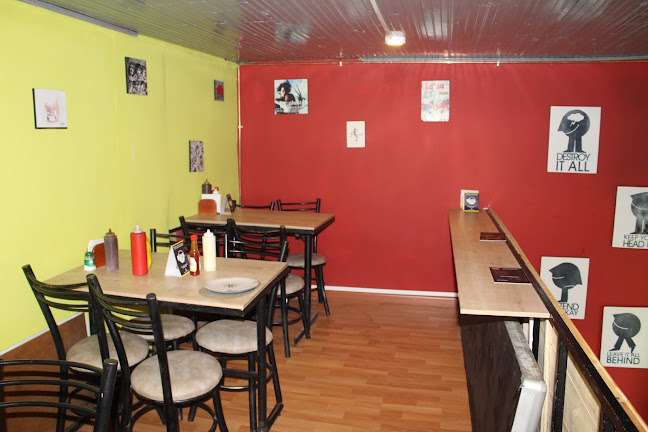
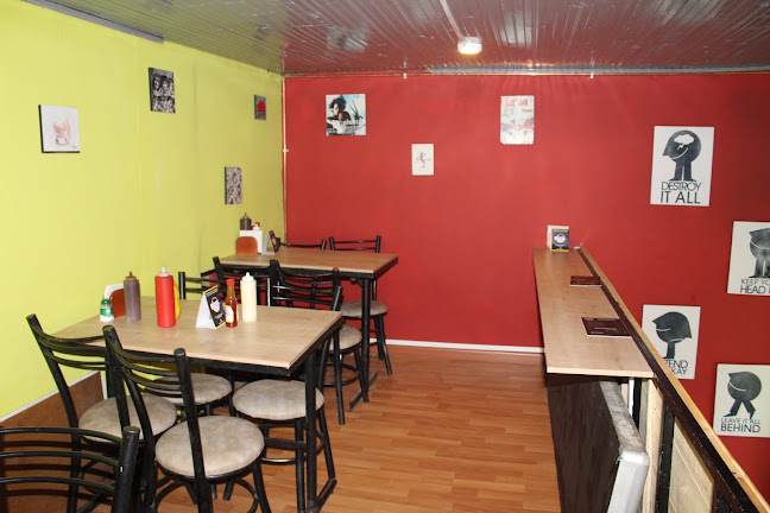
- plate [203,276,260,294]
